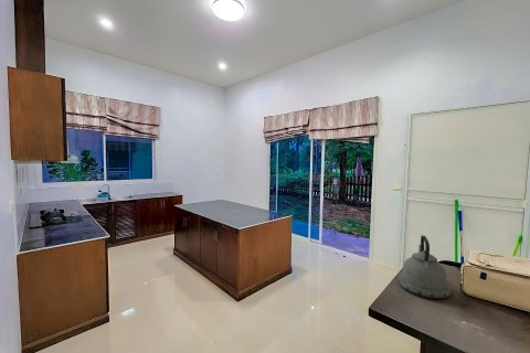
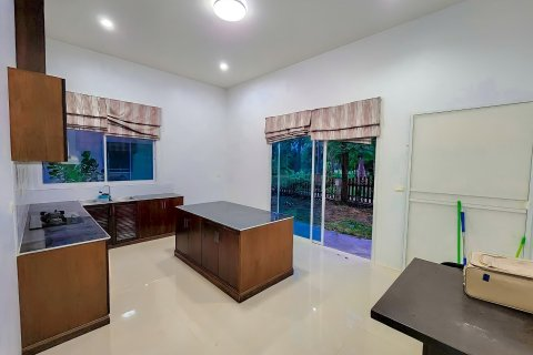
- kettle [398,234,452,300]
